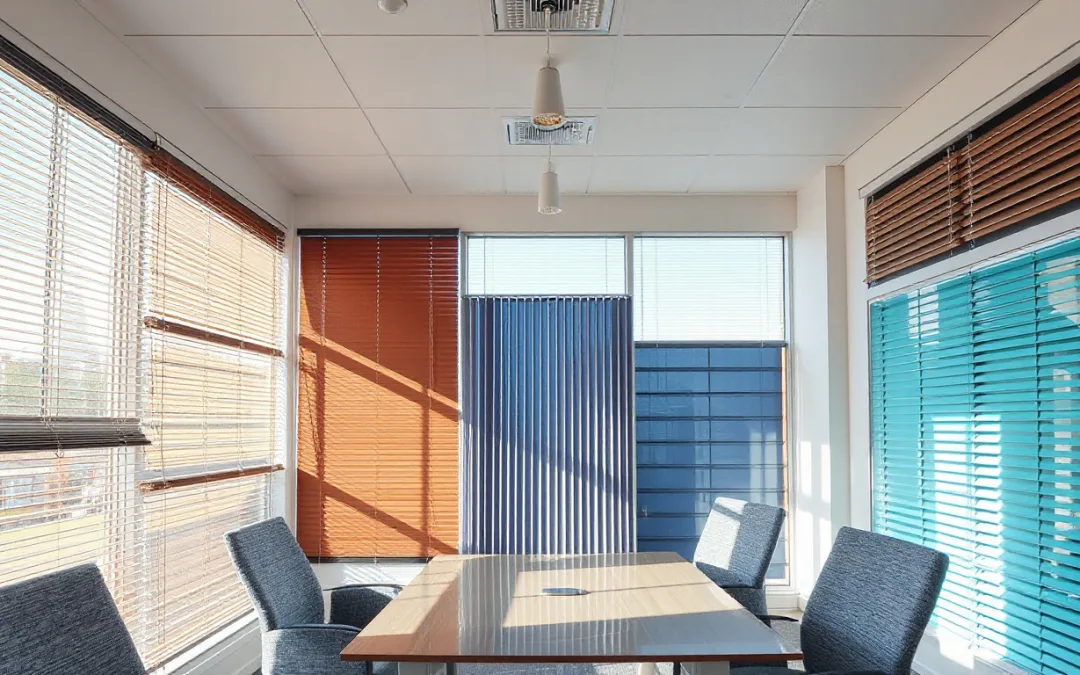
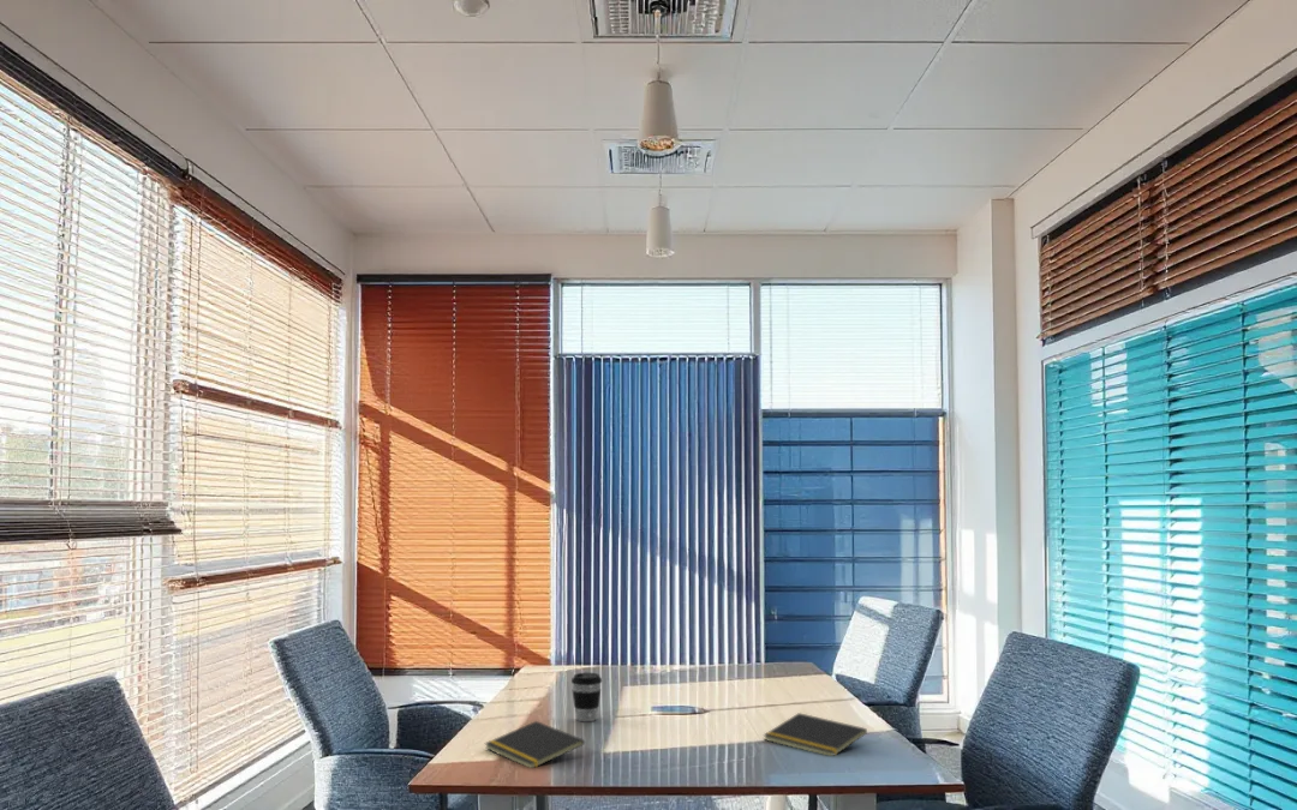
+ notepad [763,712,868,757]
+ coffee cup [570,672,603,722]
+ notepad [484,720,586,769]
